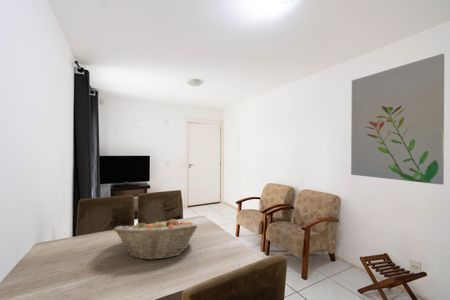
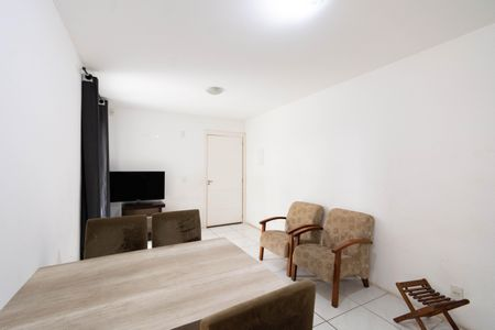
- wall art [350,53,445,186]
- fruit basket [112,218,199,261]
